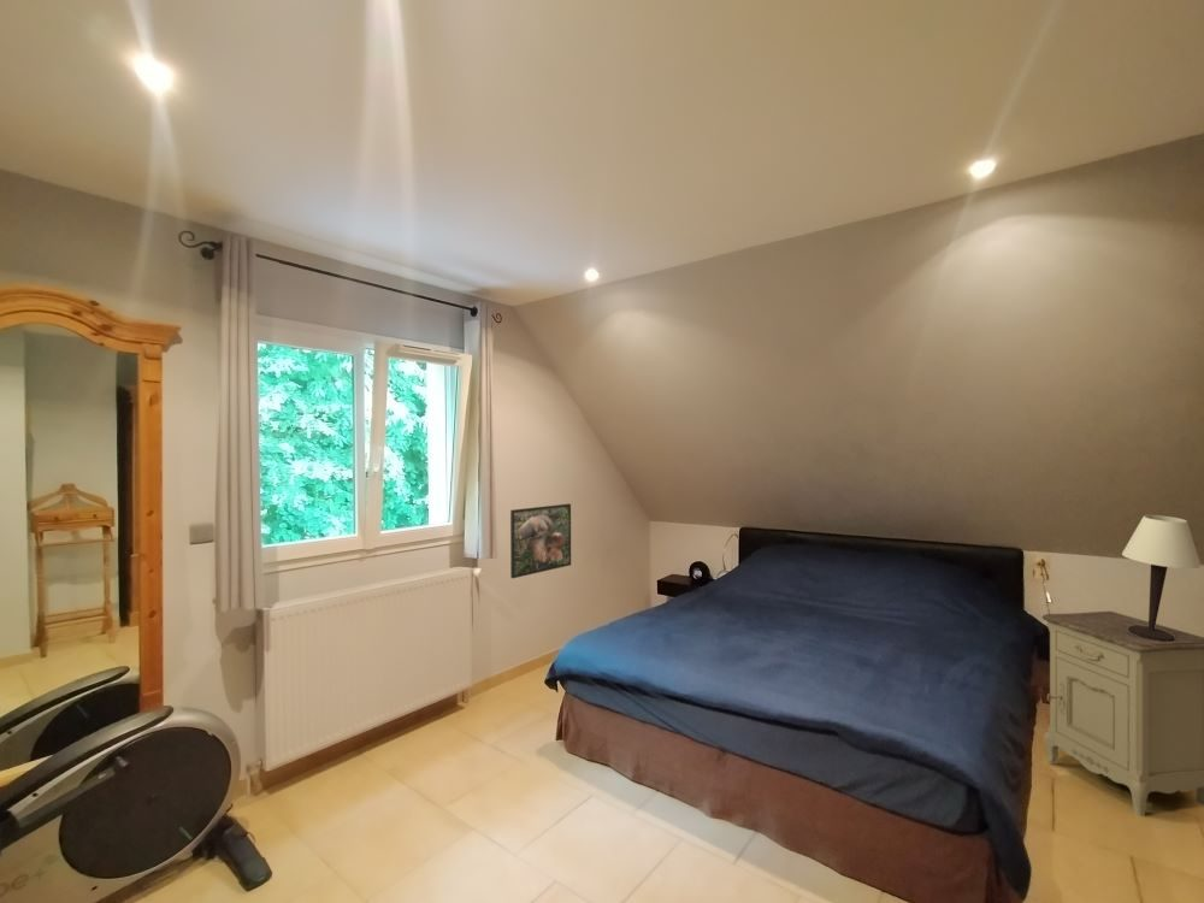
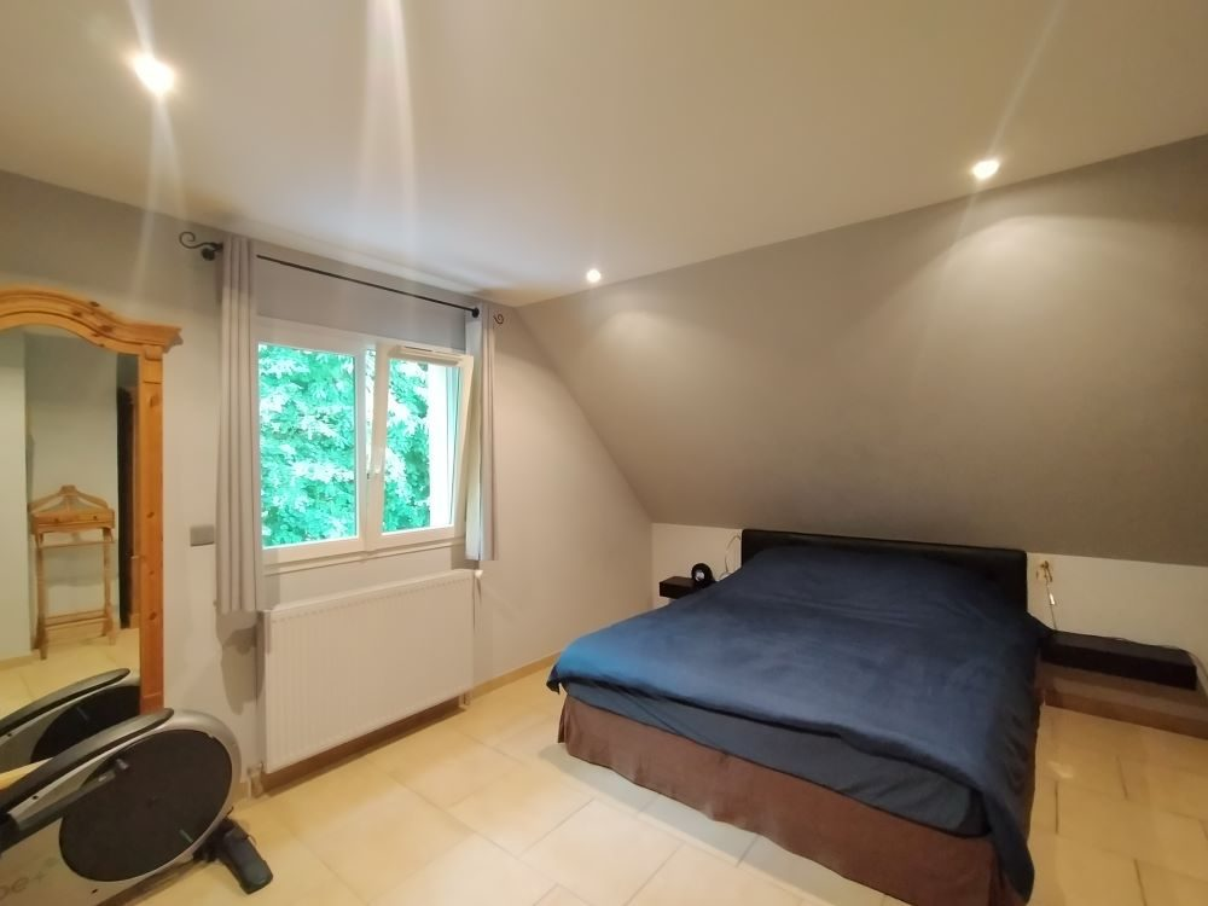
- table lamp [1121,514,1202,642]
- nightstand [1040,610,1204,818]
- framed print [509,502,572,579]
